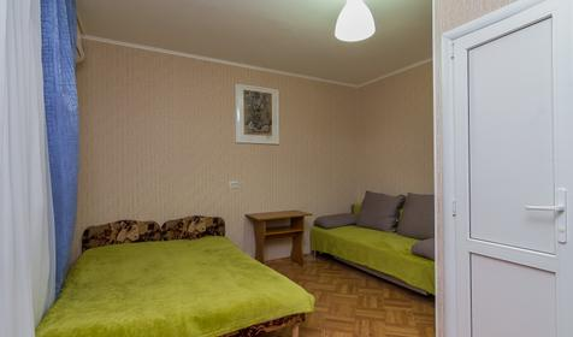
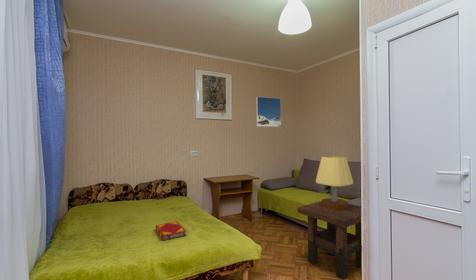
+ side table [297,200,362,280]
+ hardback book [155,220,187,242]
+ table lamp [315,155,354,210]
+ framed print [255,96,282,128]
